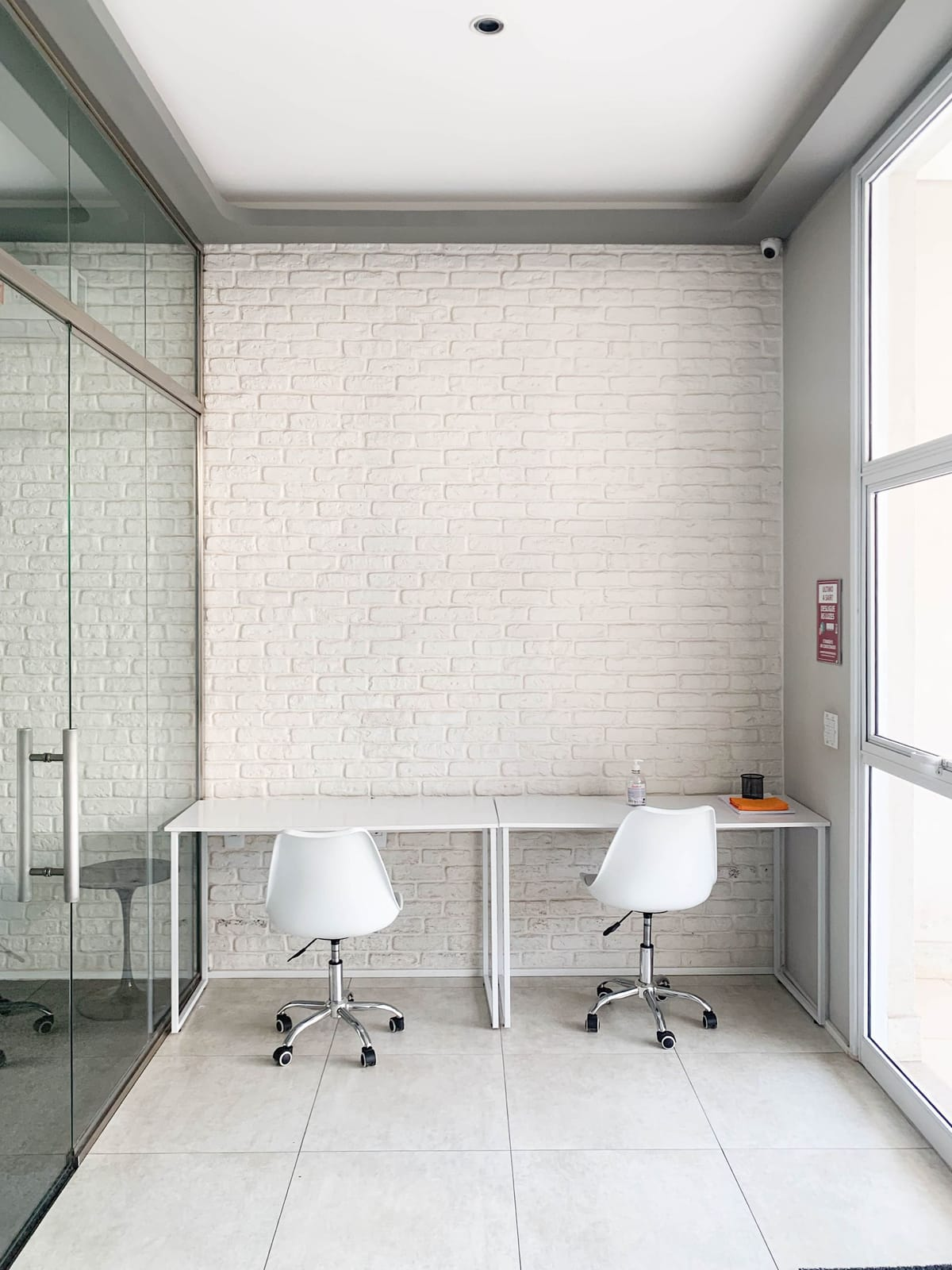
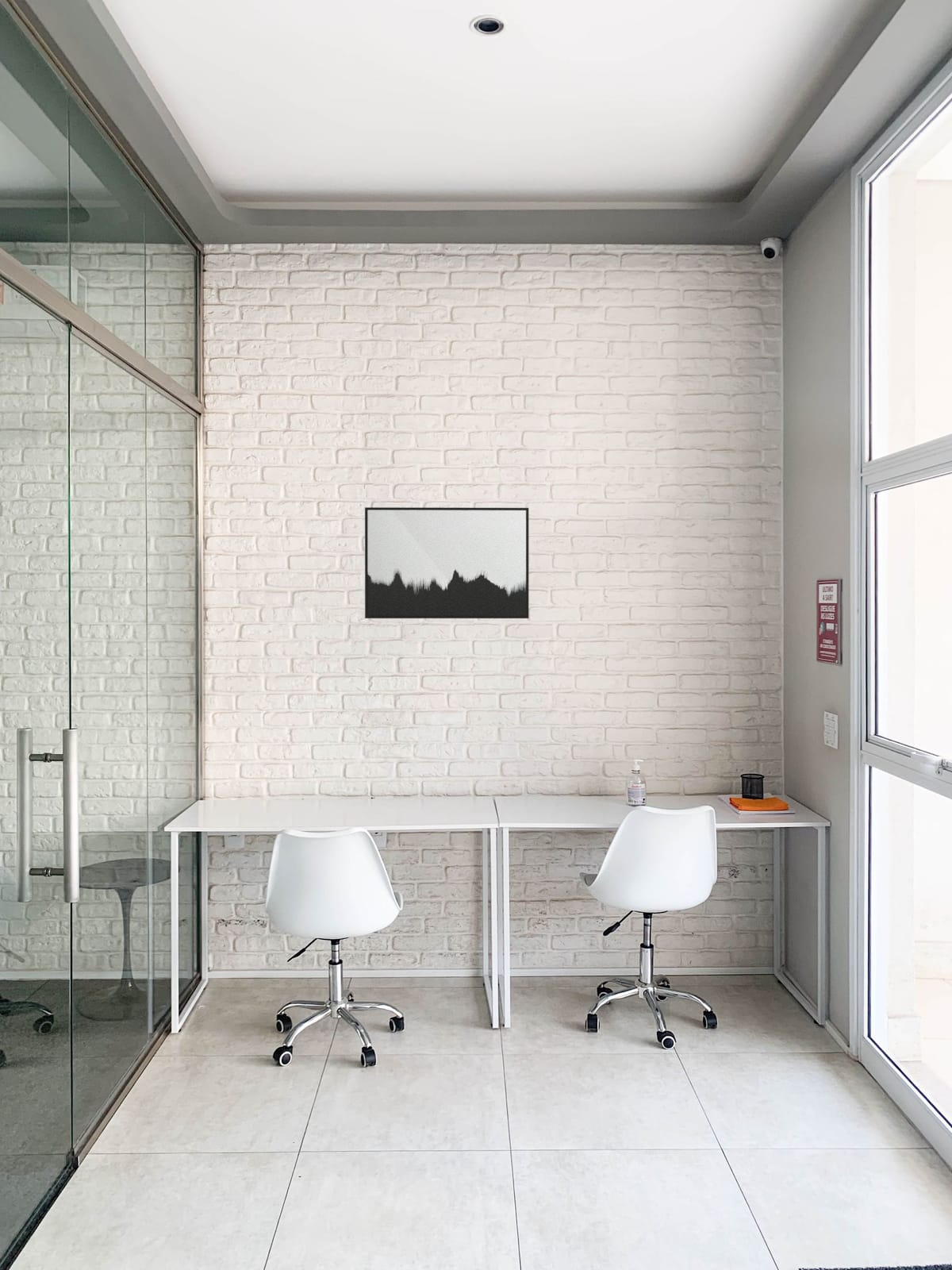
+ wall art [364,506,529,619]
